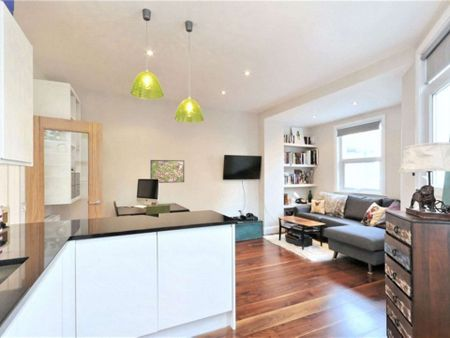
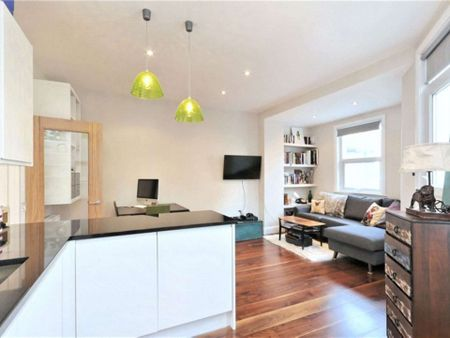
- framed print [149,159,185,184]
